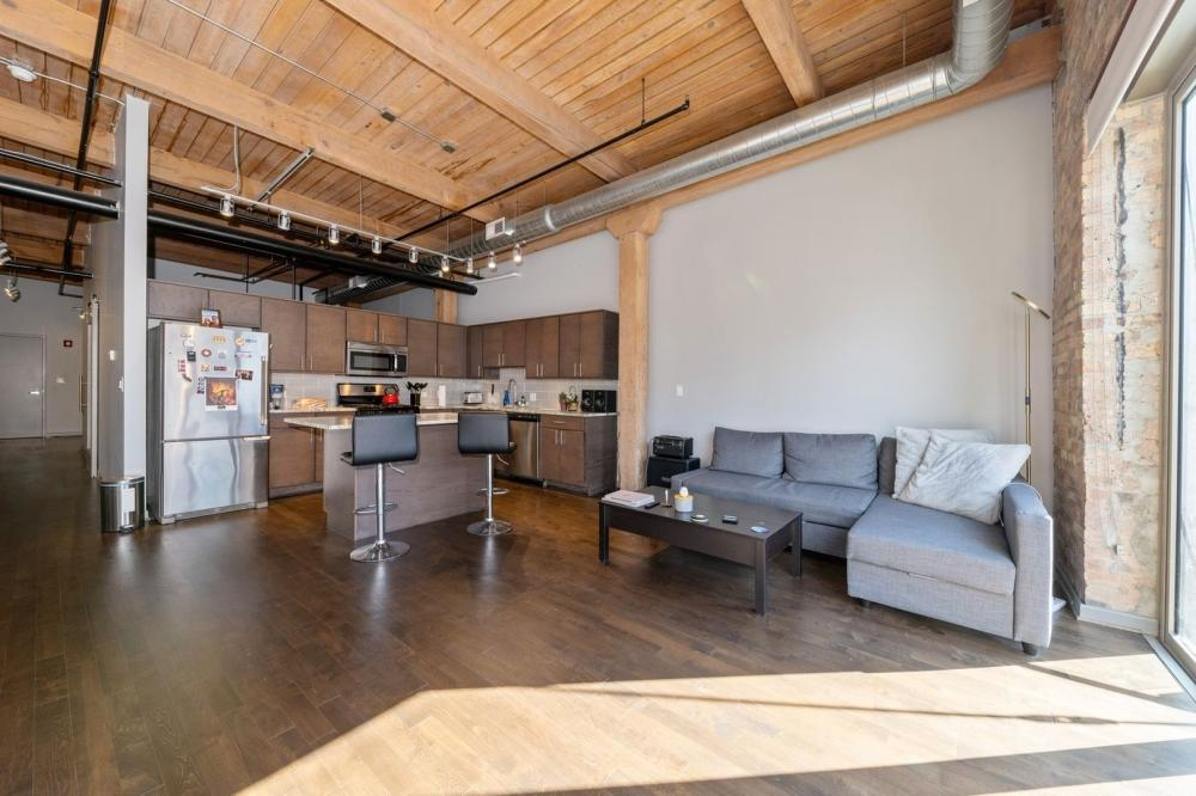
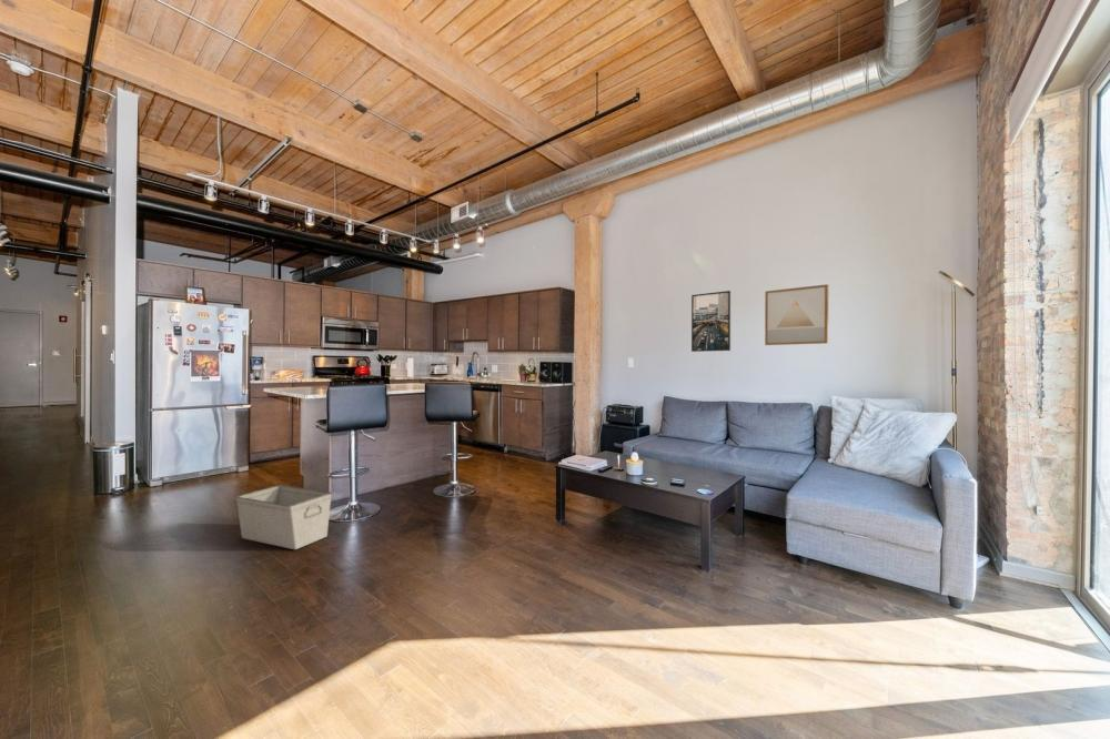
+ storage bin [235,484,333,550]
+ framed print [690,290,731,353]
+ wall art [764,283,829,346]
